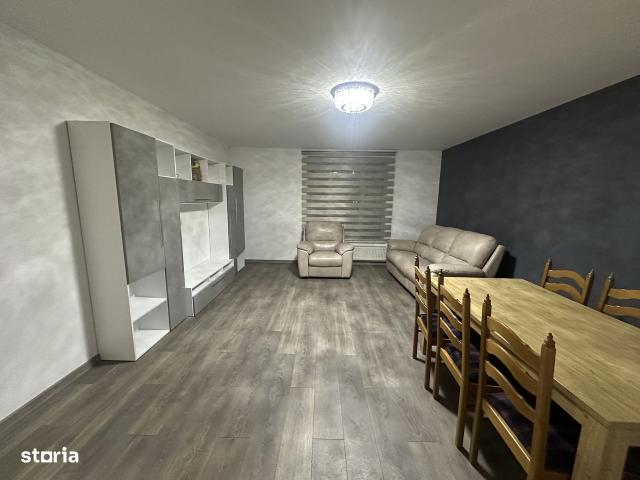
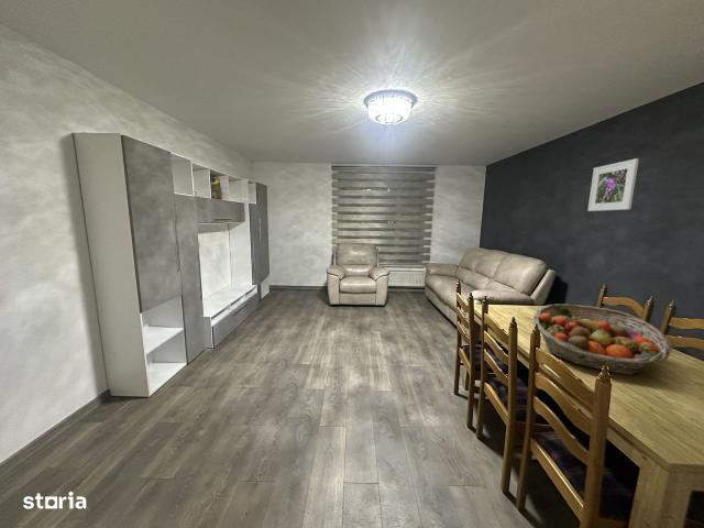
+ fruit basket [532,302,673,376]
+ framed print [586,157,640,212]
